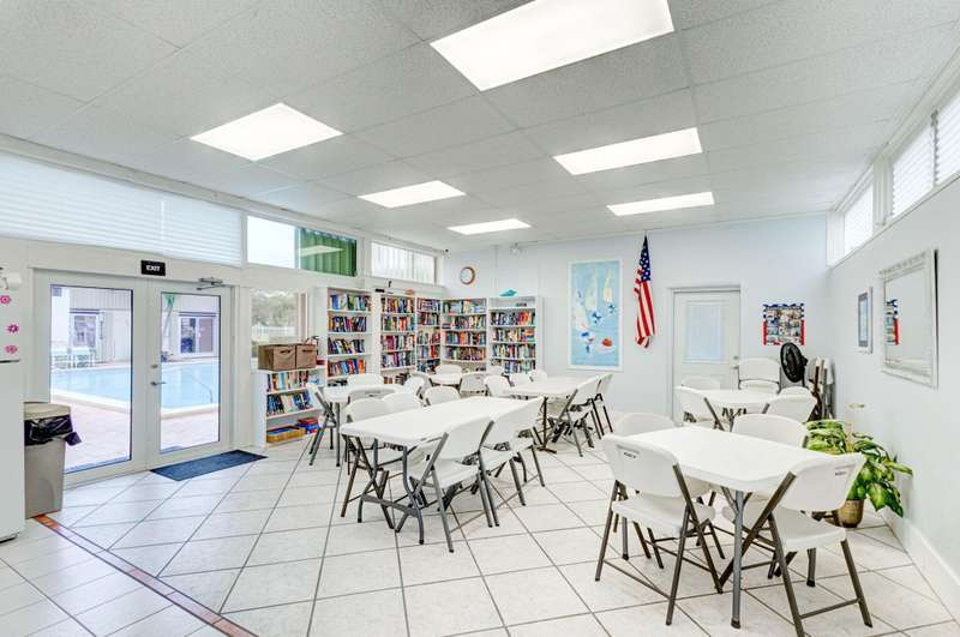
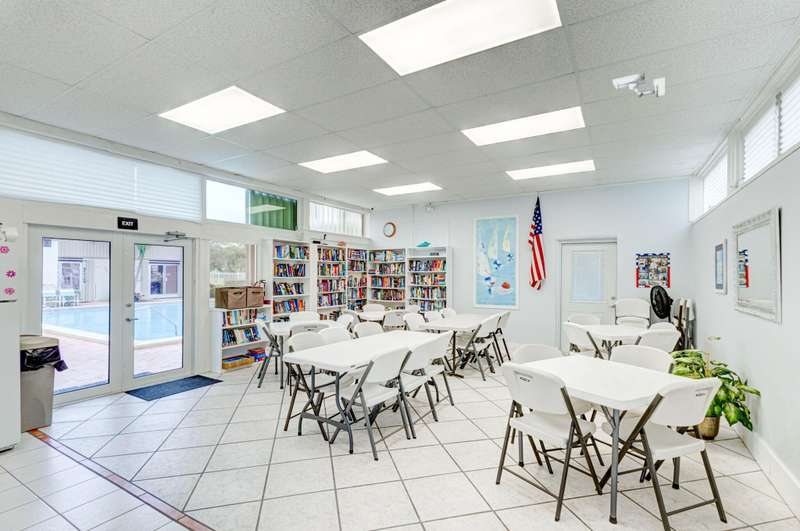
+ security camera [612,72,666,99]
